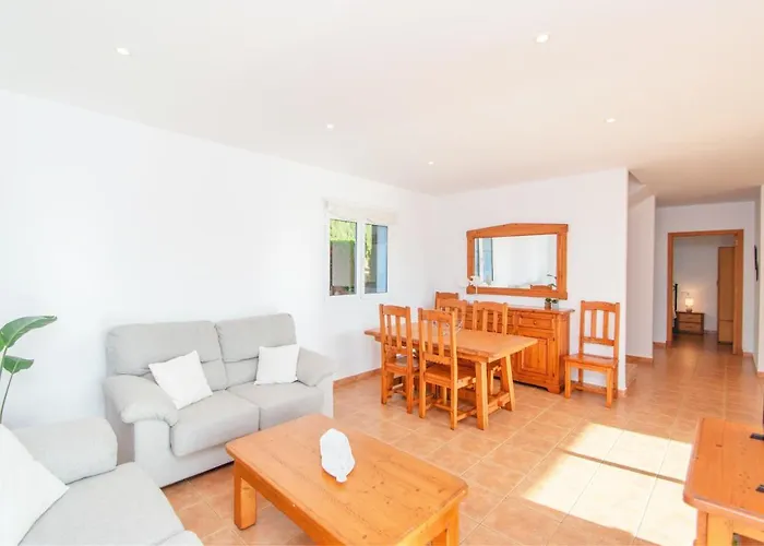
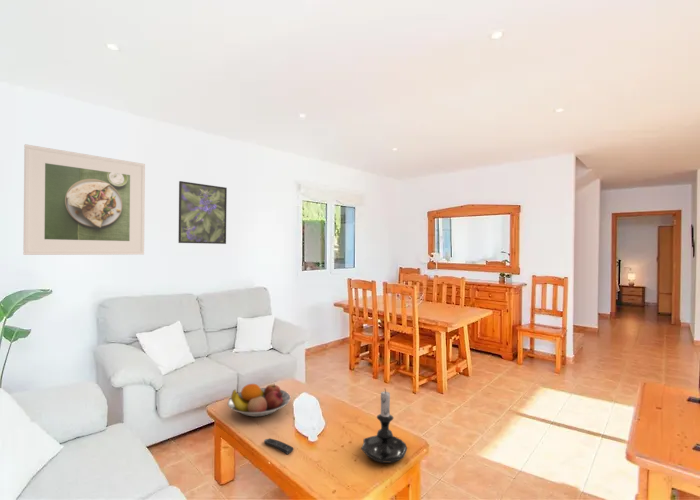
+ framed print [22,143,146,256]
+ fruit bowl [227,382,291,418]
+ candle holder [360,387,408,464]
+ remote control [263,437,295,455]
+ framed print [177,180,228,245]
